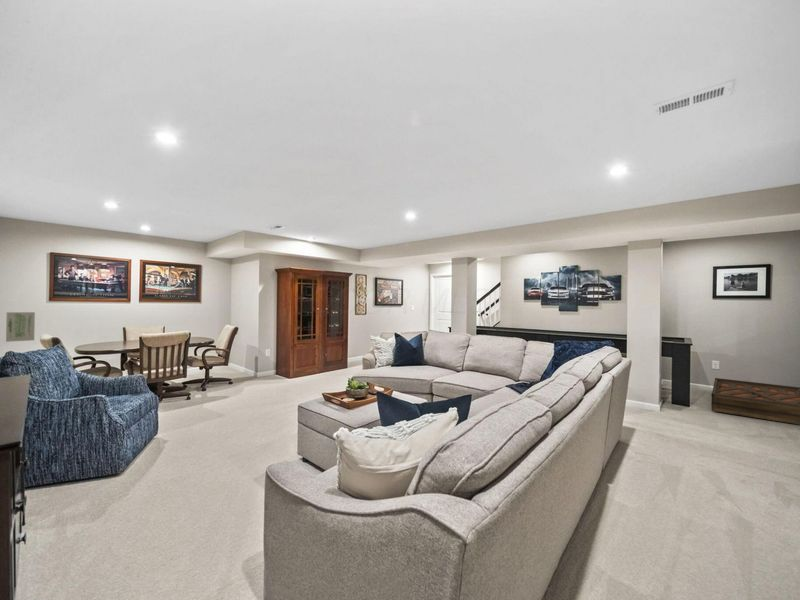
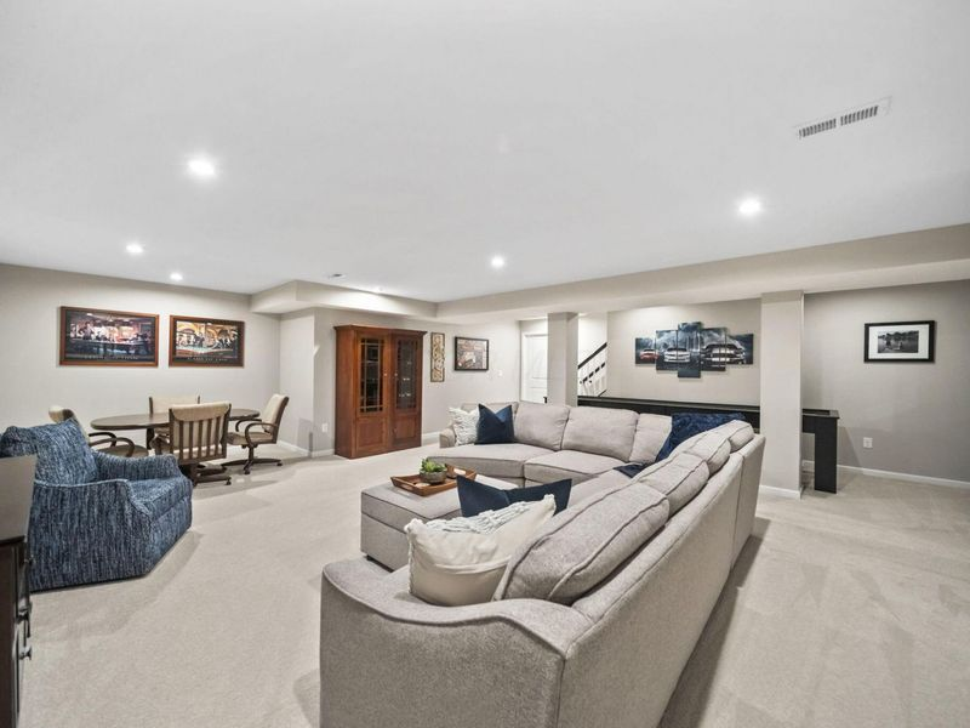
- storage cabinet [711,377,800,426]
- wall art [5,311,36,343]
